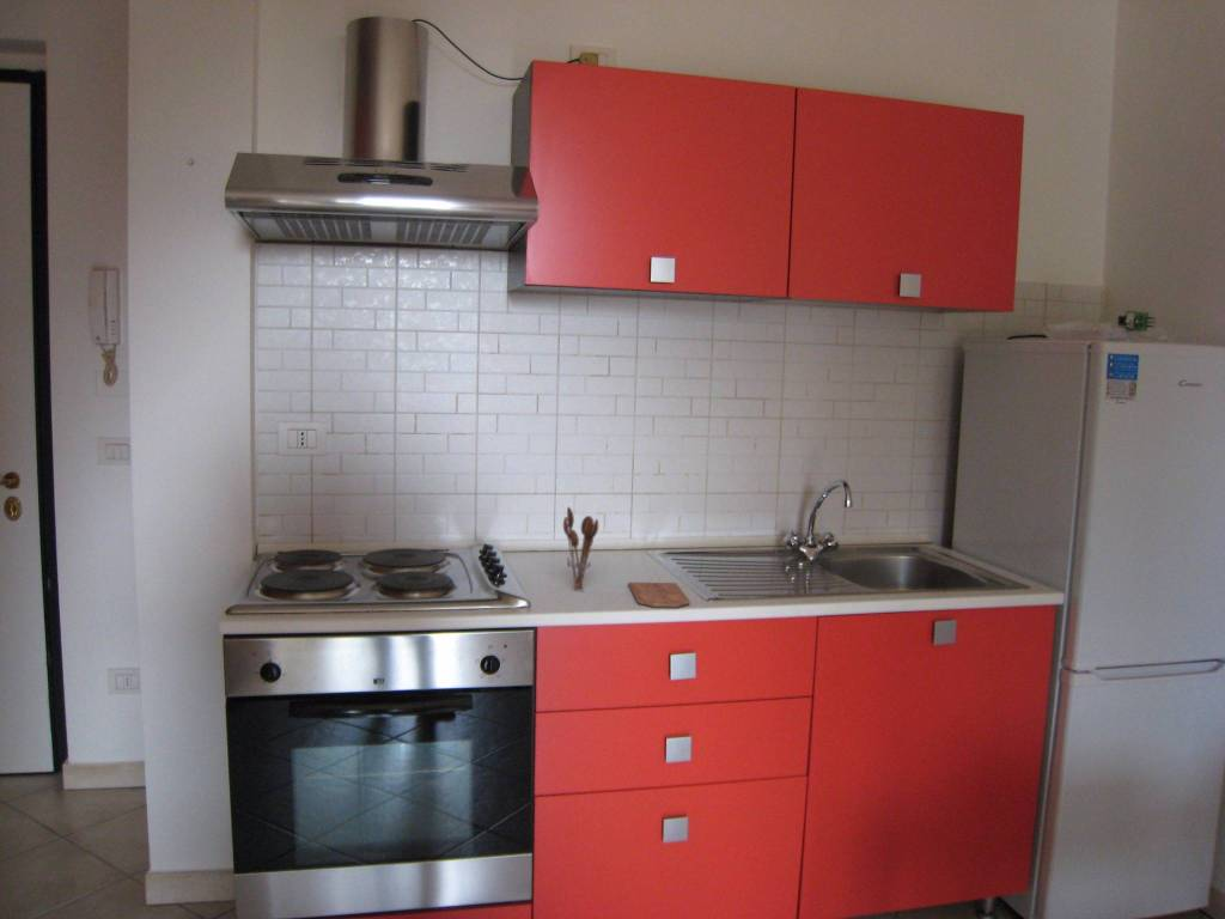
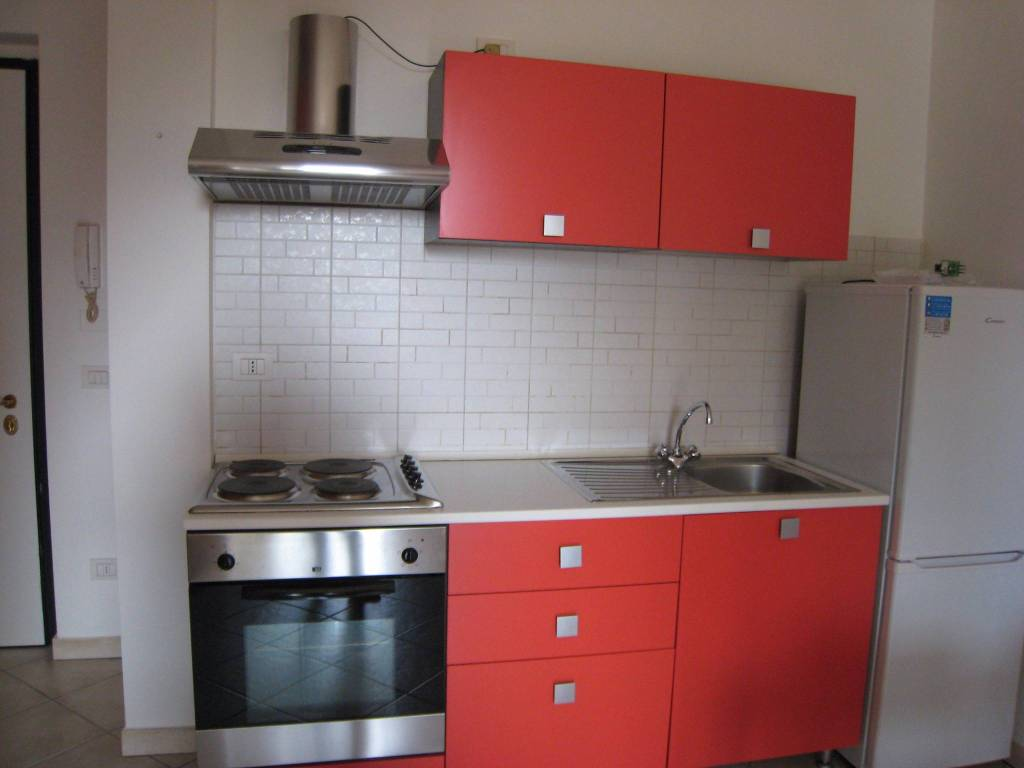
- cutting board [627,582,690,608]
- utensil holder [562,506,599,591]
